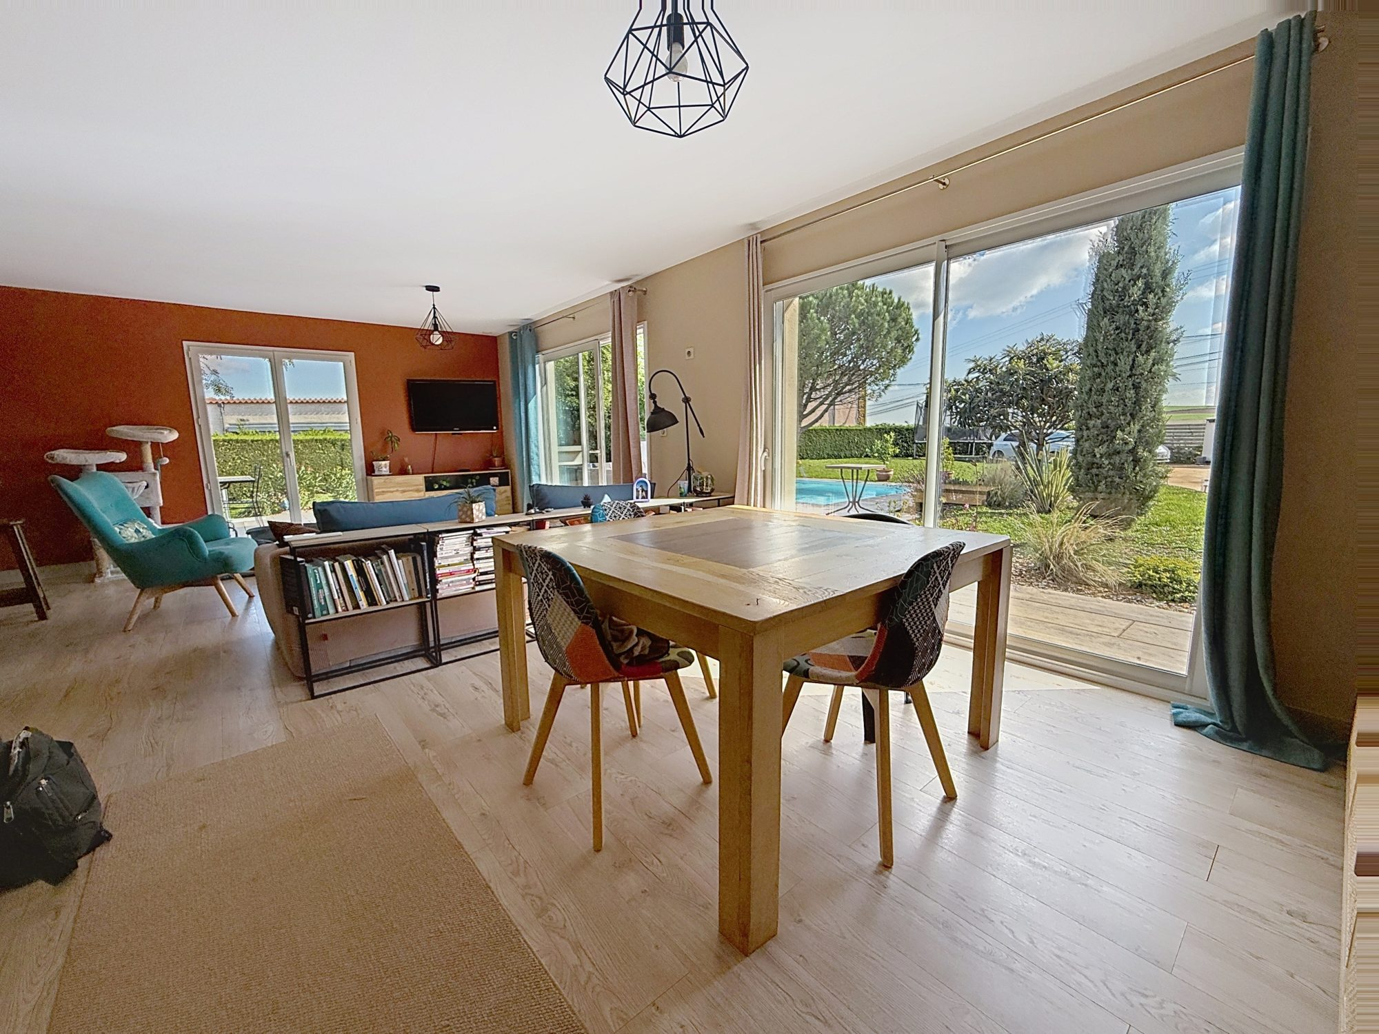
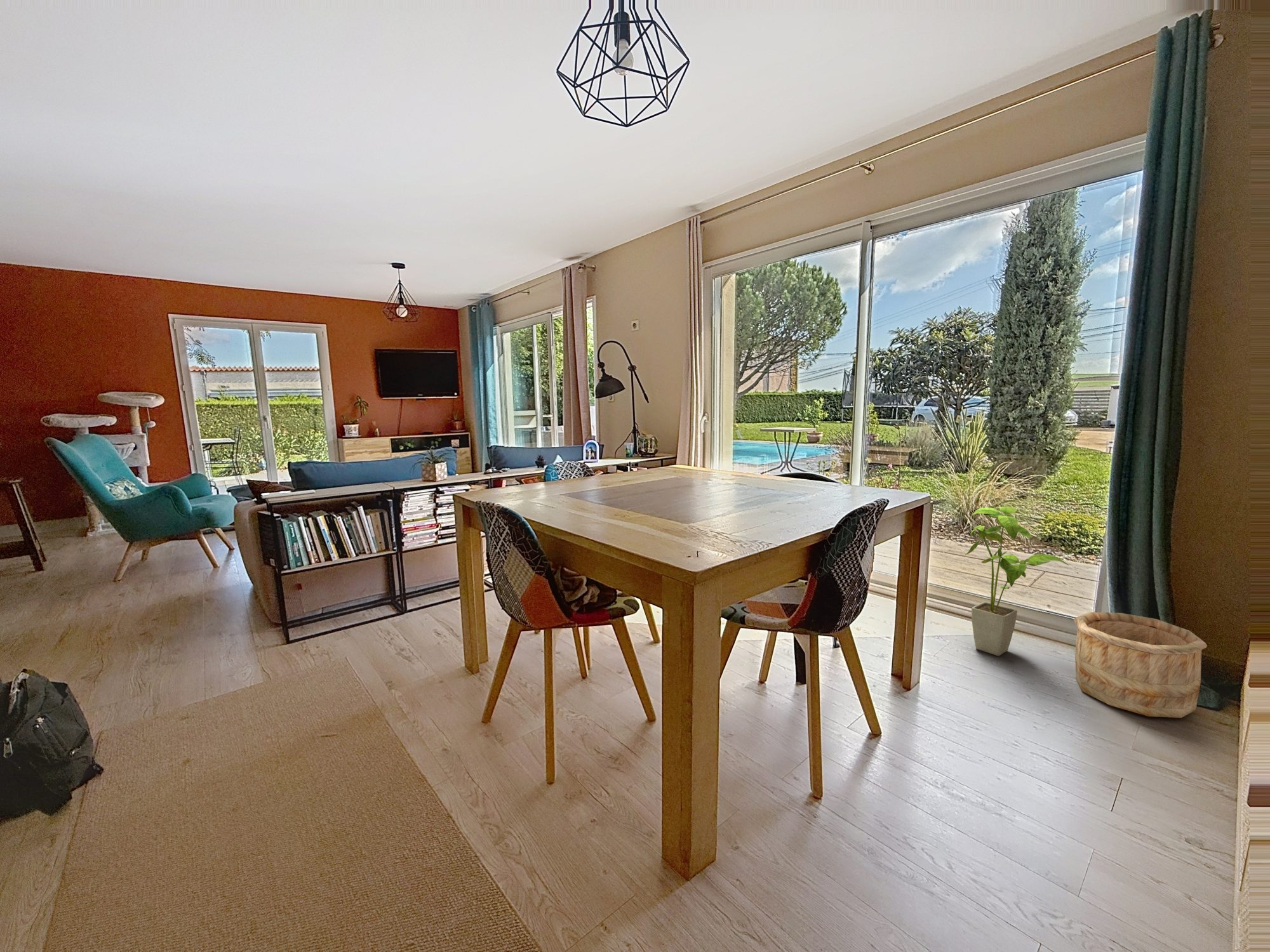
+ house plant [965,506,1070,656]
+ wooden bucket [1073,611,1208,718]
